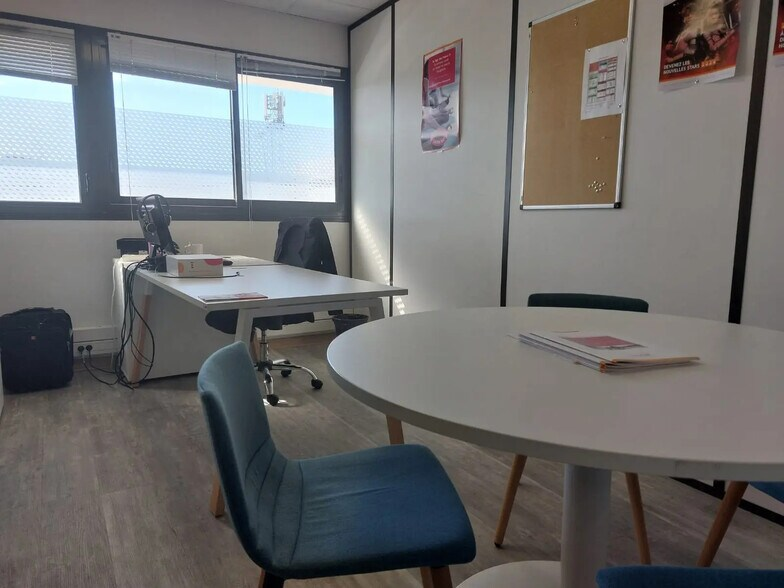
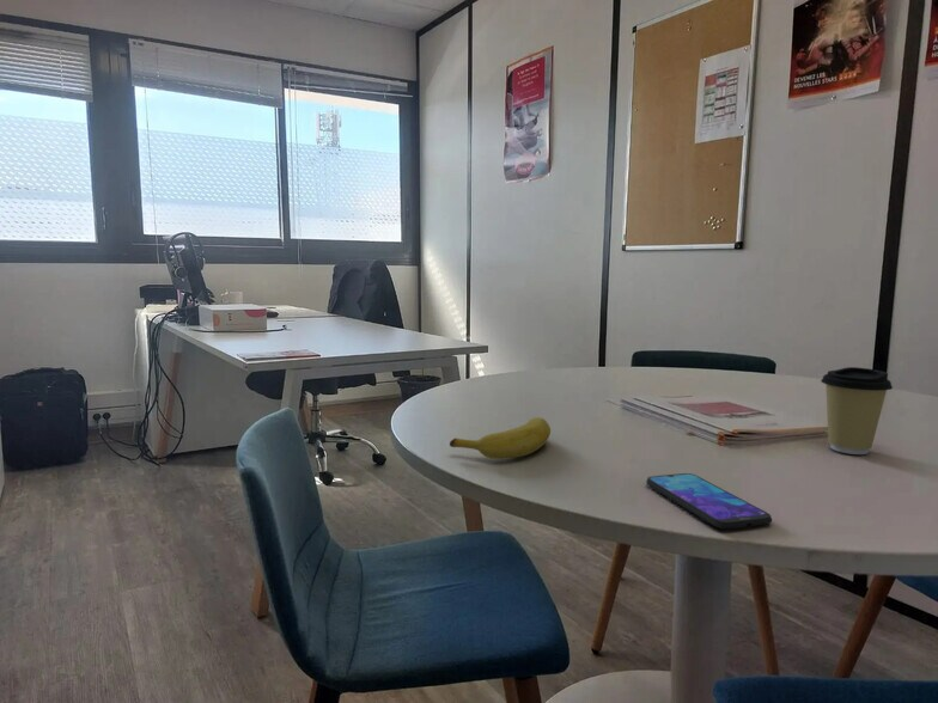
+ coffee cup [820,366,894,456]
+ banana [449,416,552,460]
+ smartphone [645,472,773,530]
